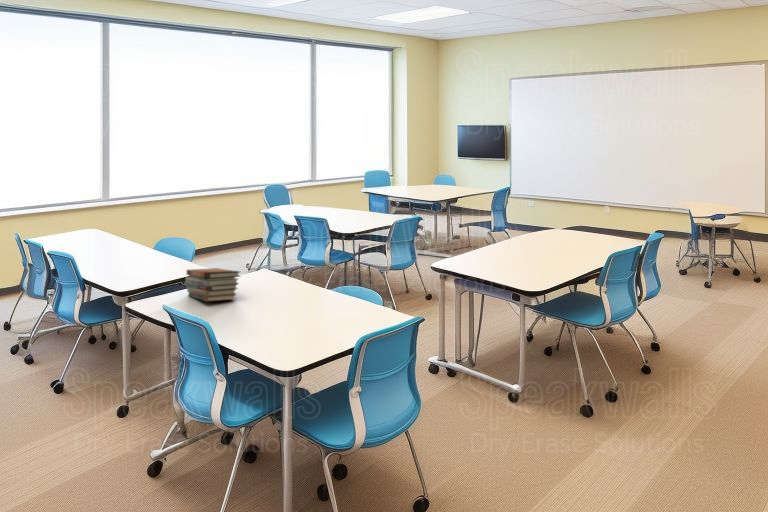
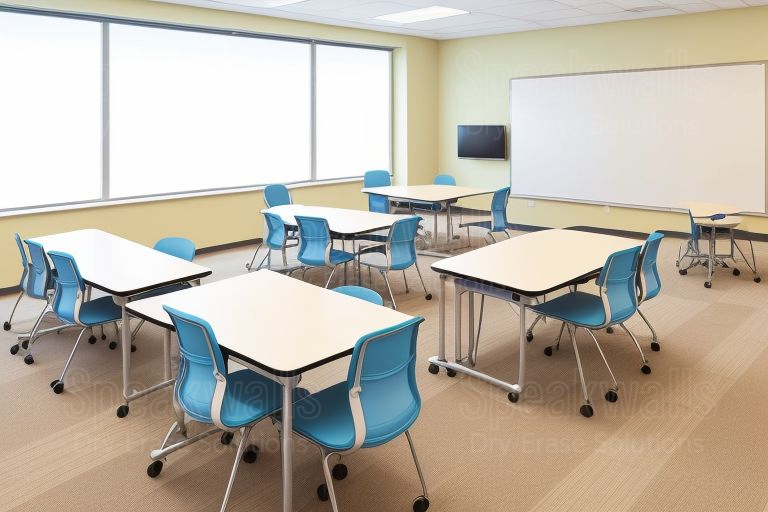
- book stack [185,267,242,303]
